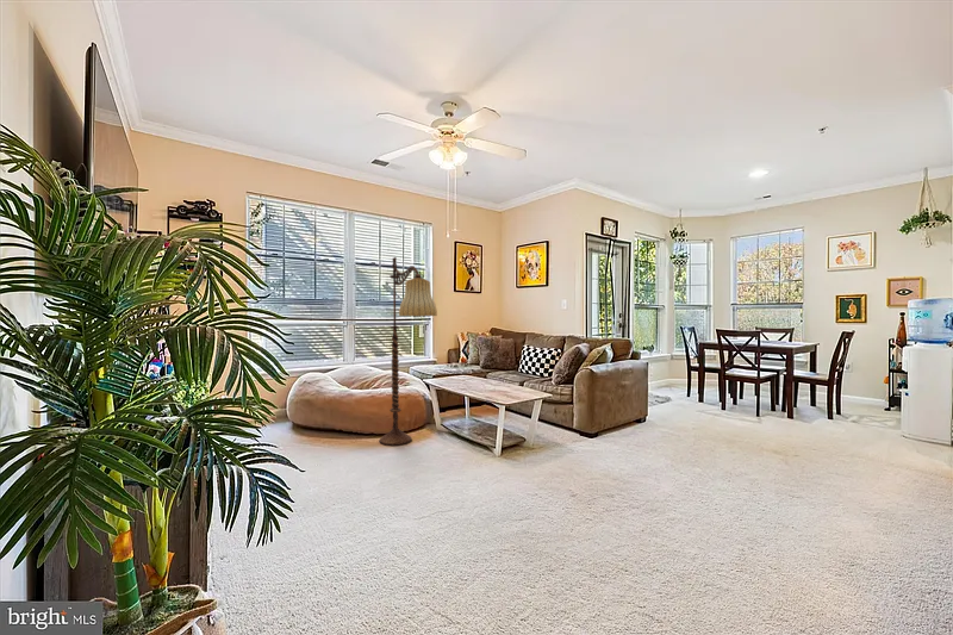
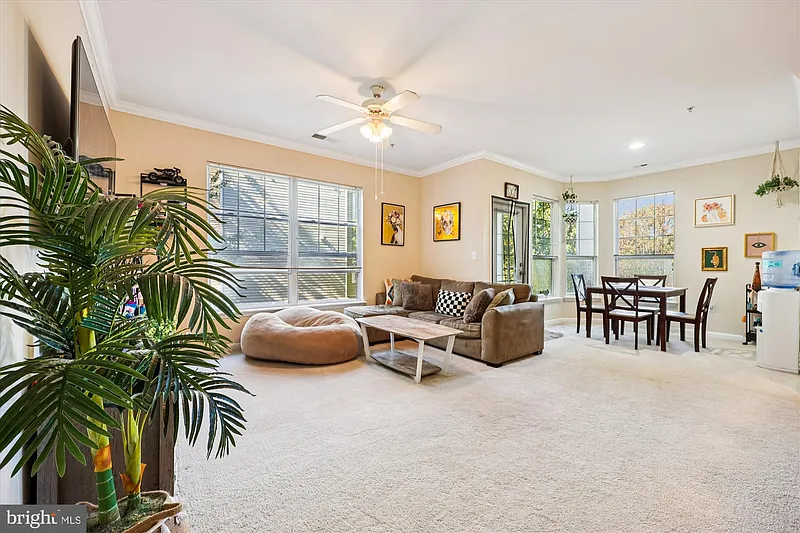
- floor lamp [378,256,438,447]
